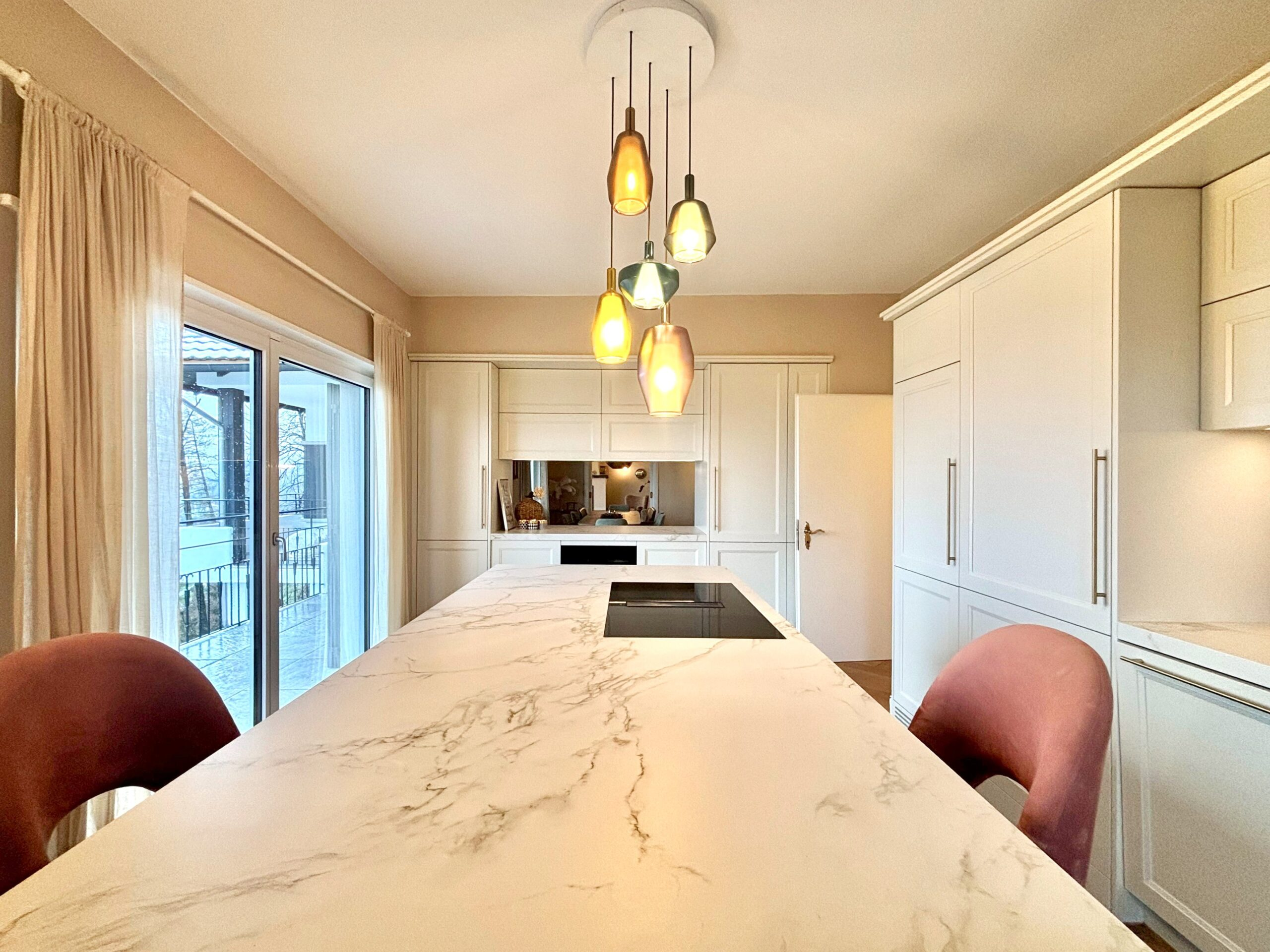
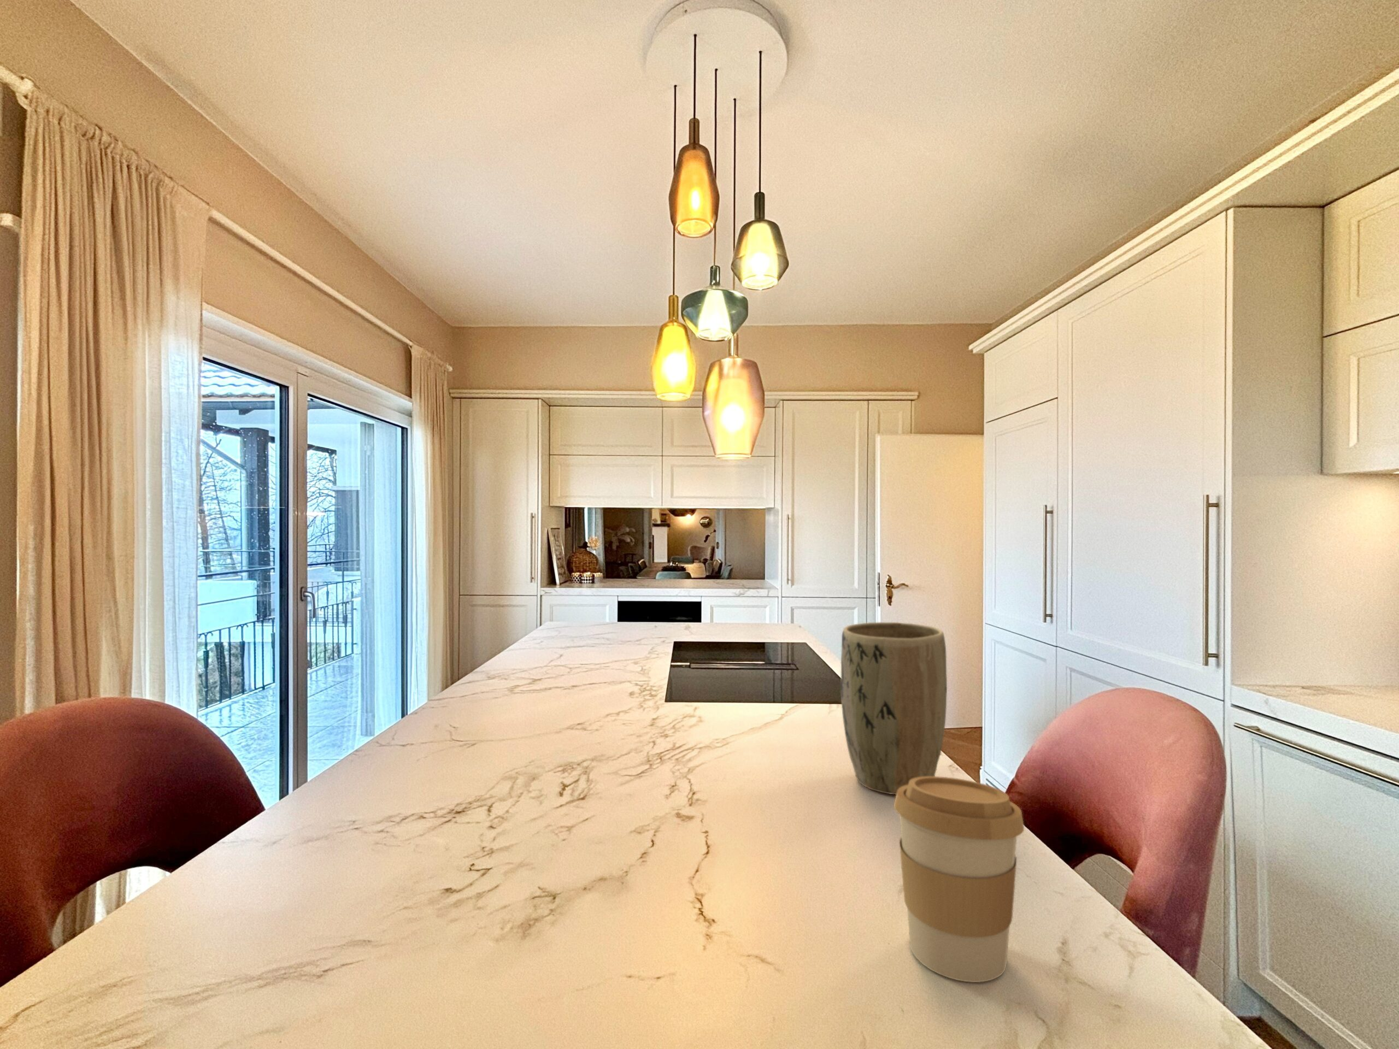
+ coffee cup [893,776,1024,983]
+ plant pot [839,621,947,794]
